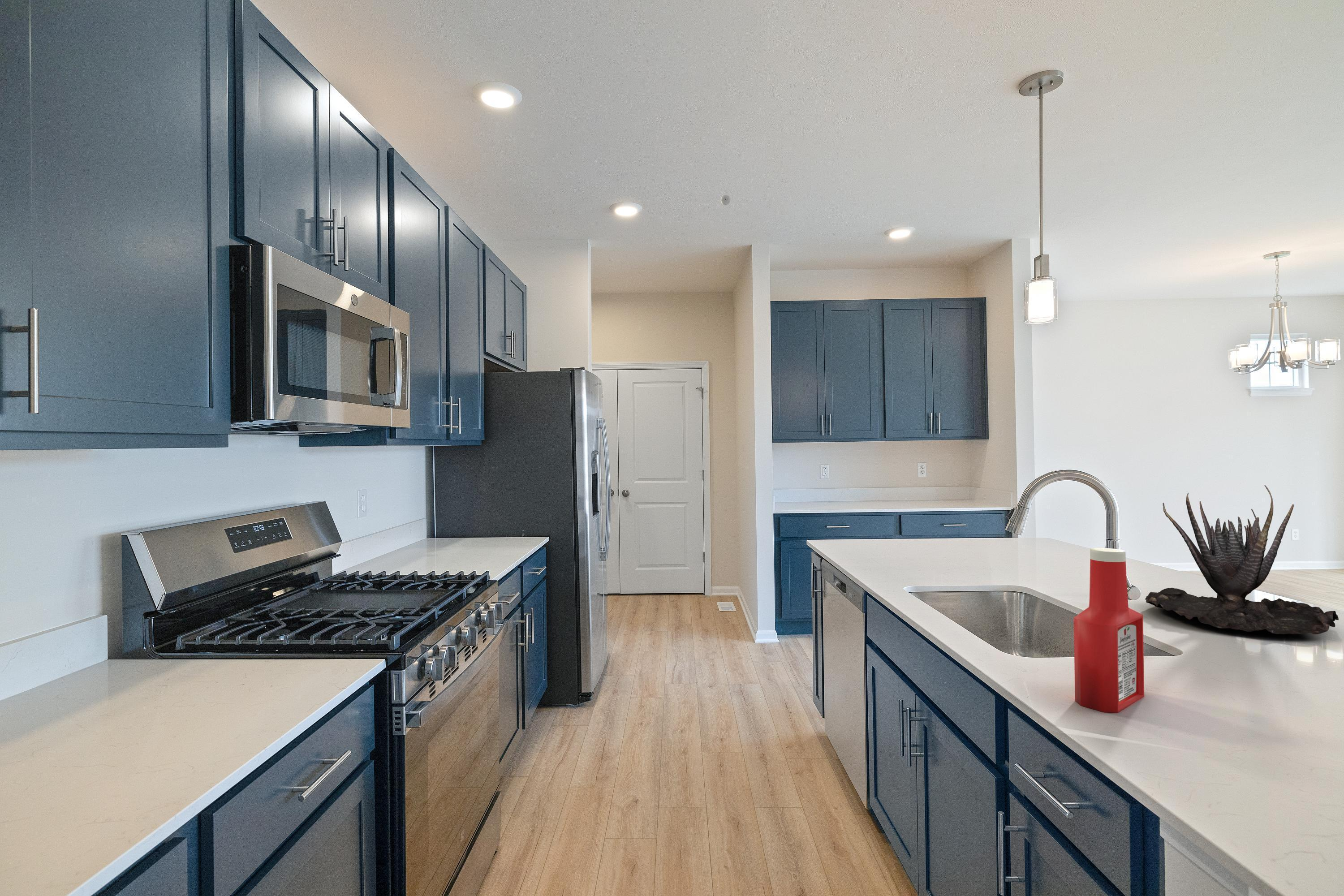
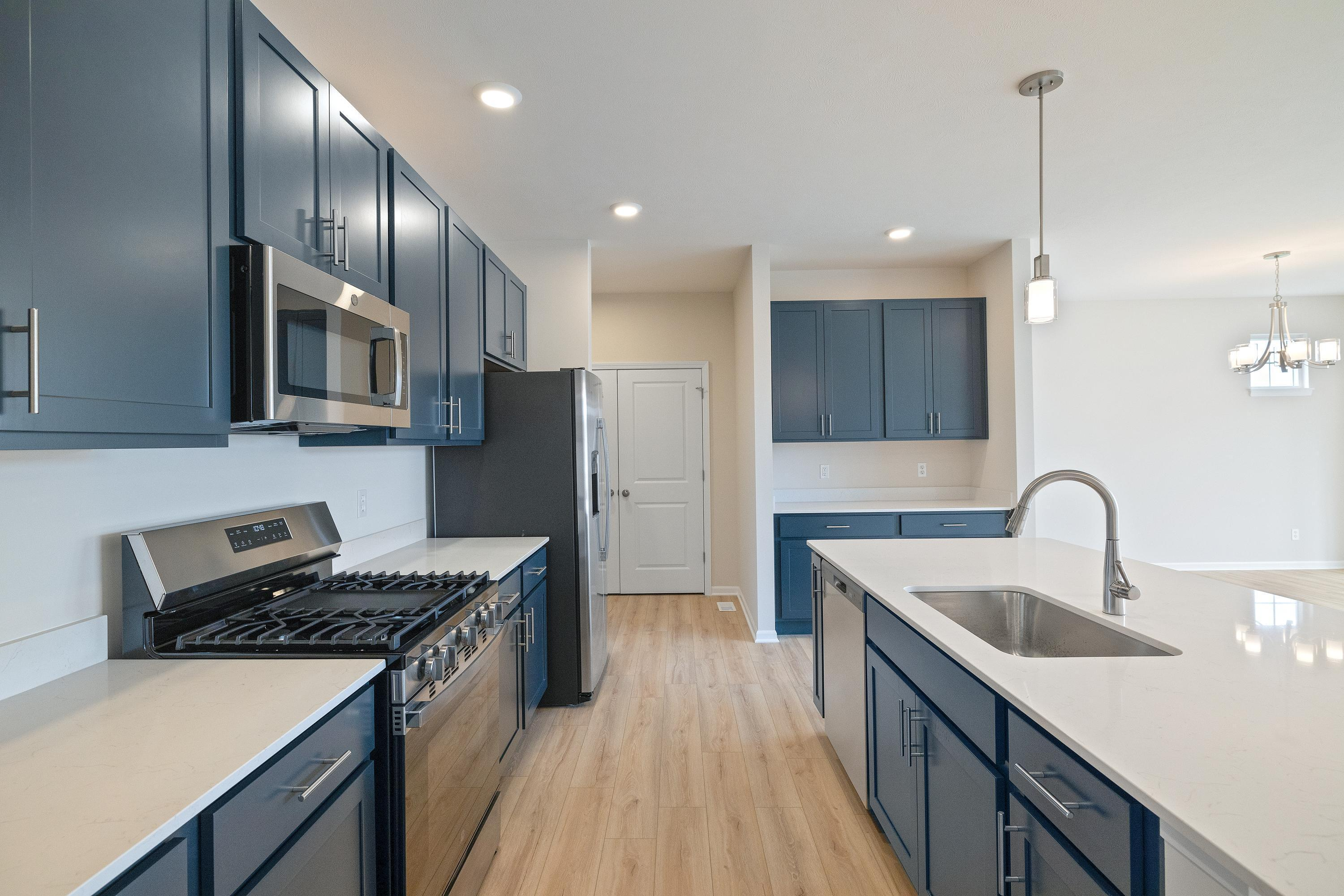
- soap bottle [1073,547,1145,713]
- smoke detector [720,195,731,206]
- plant [1145,485,1339,635]
